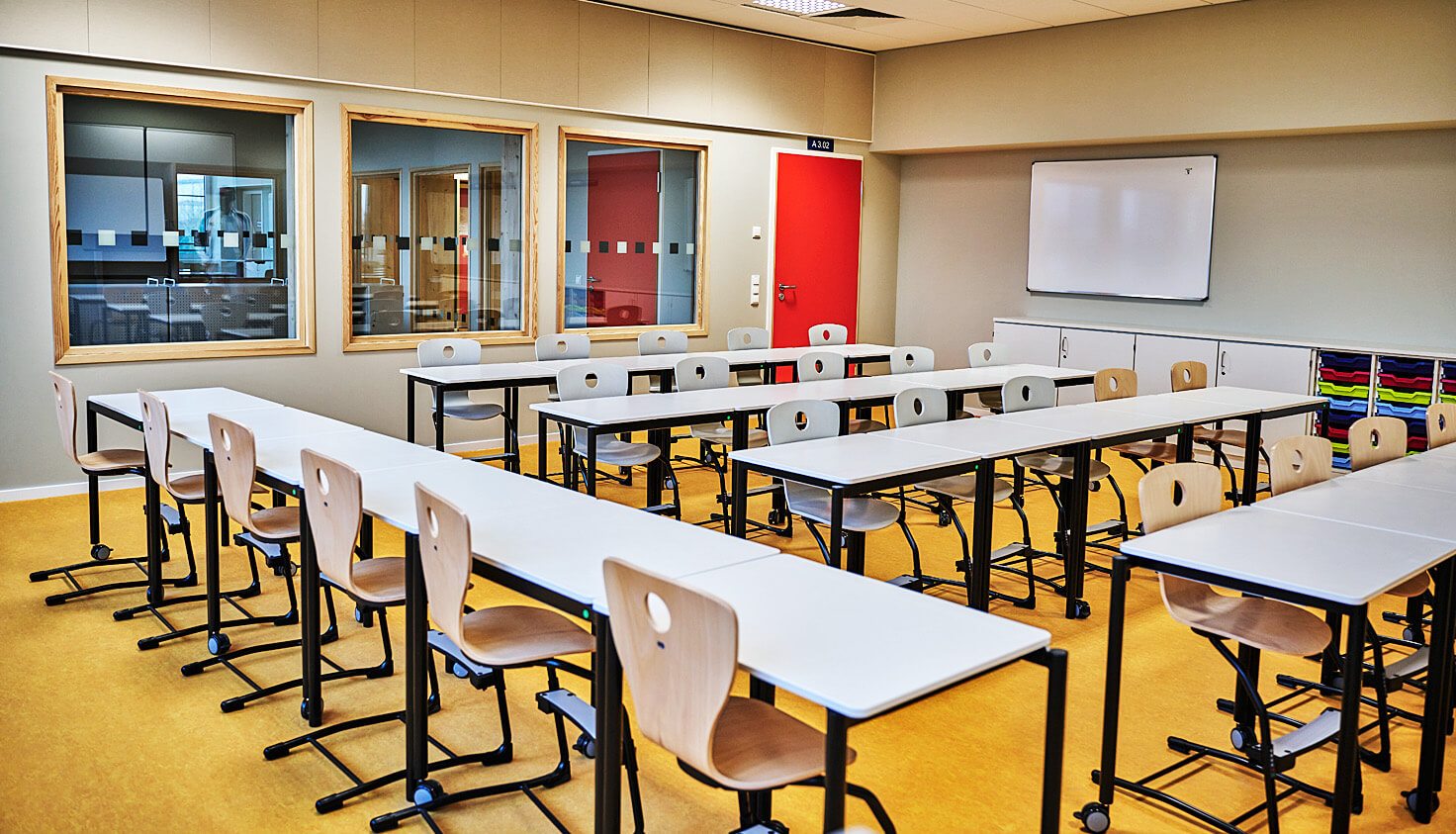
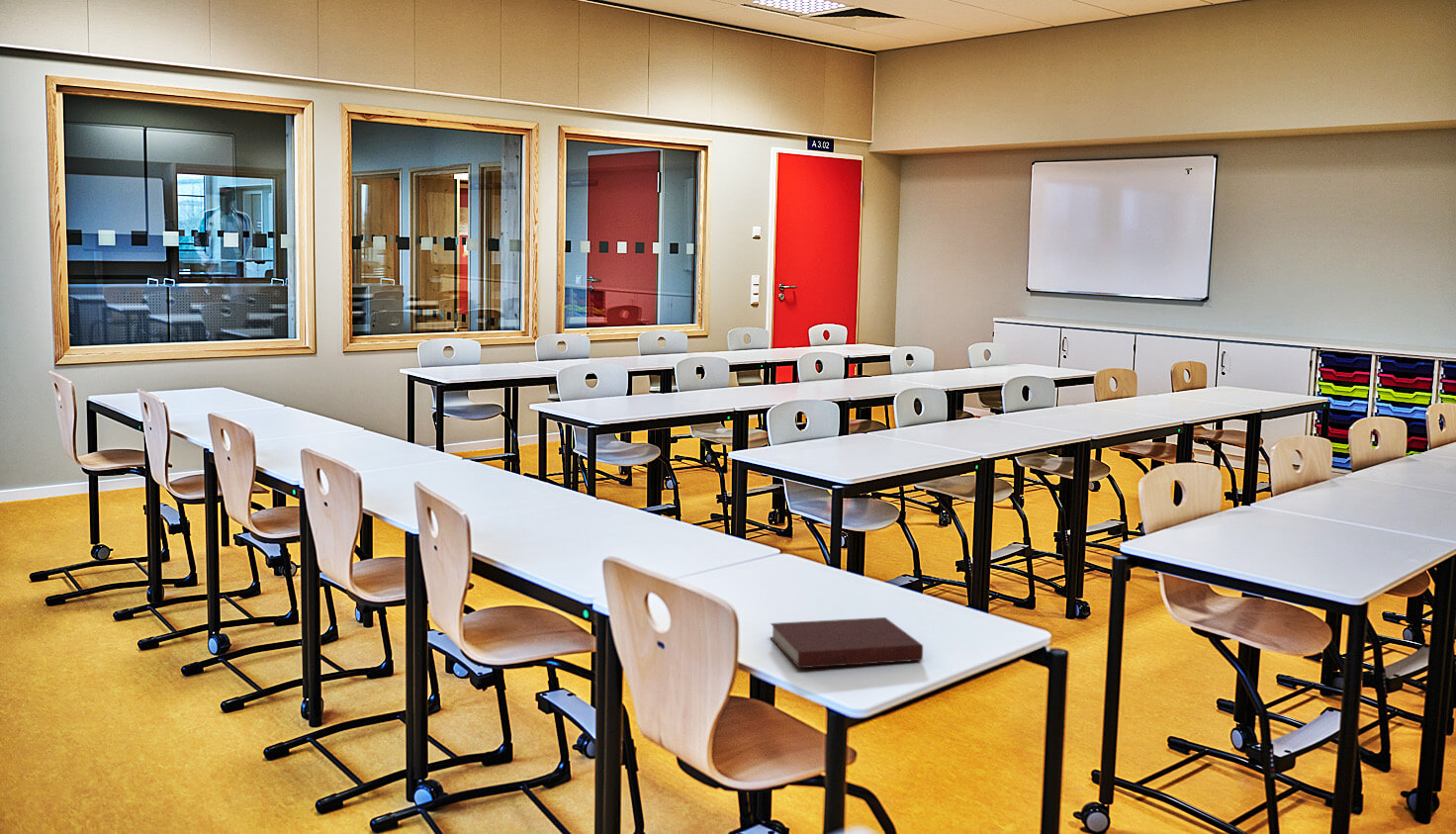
+ notebook [770,616,924,669]
